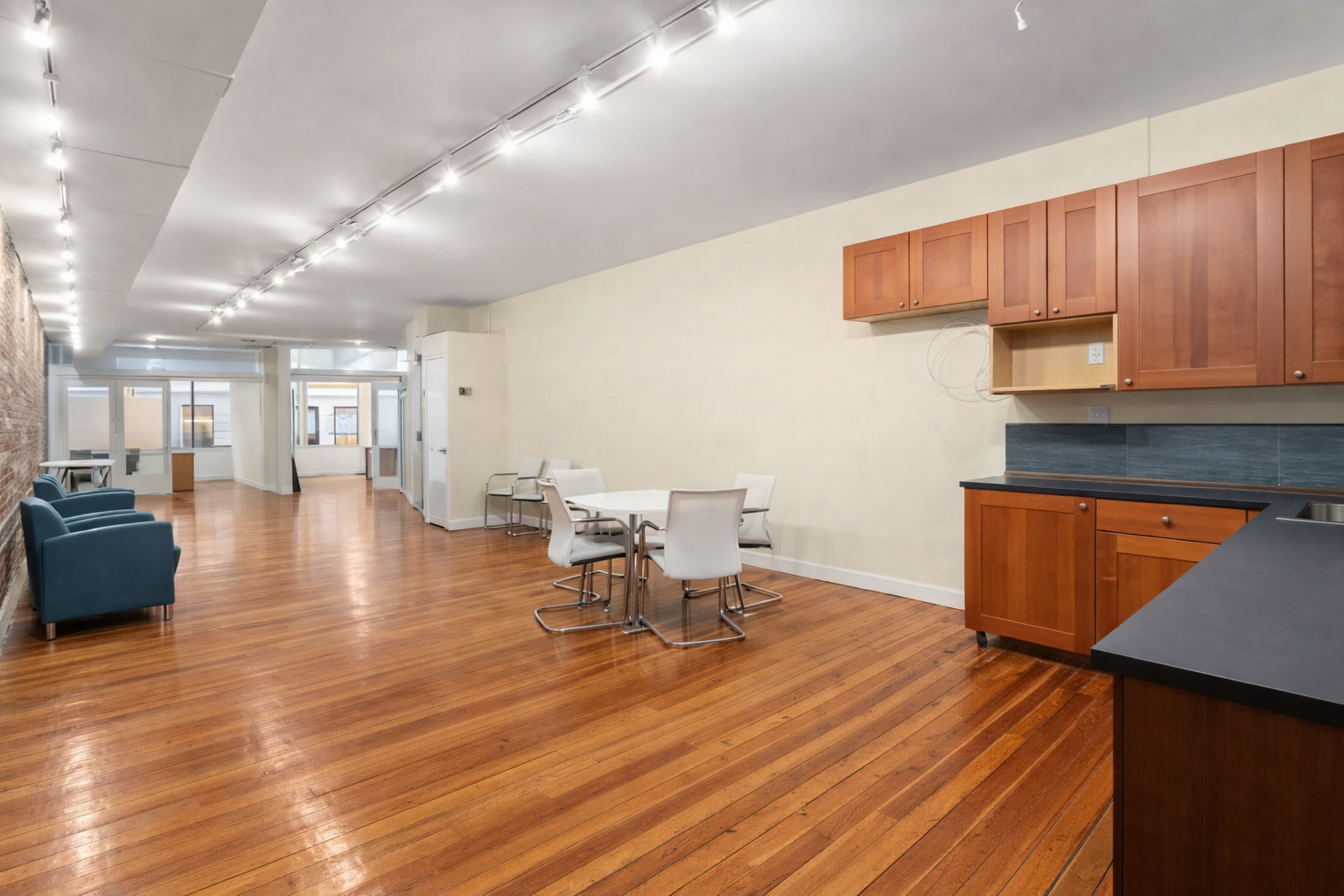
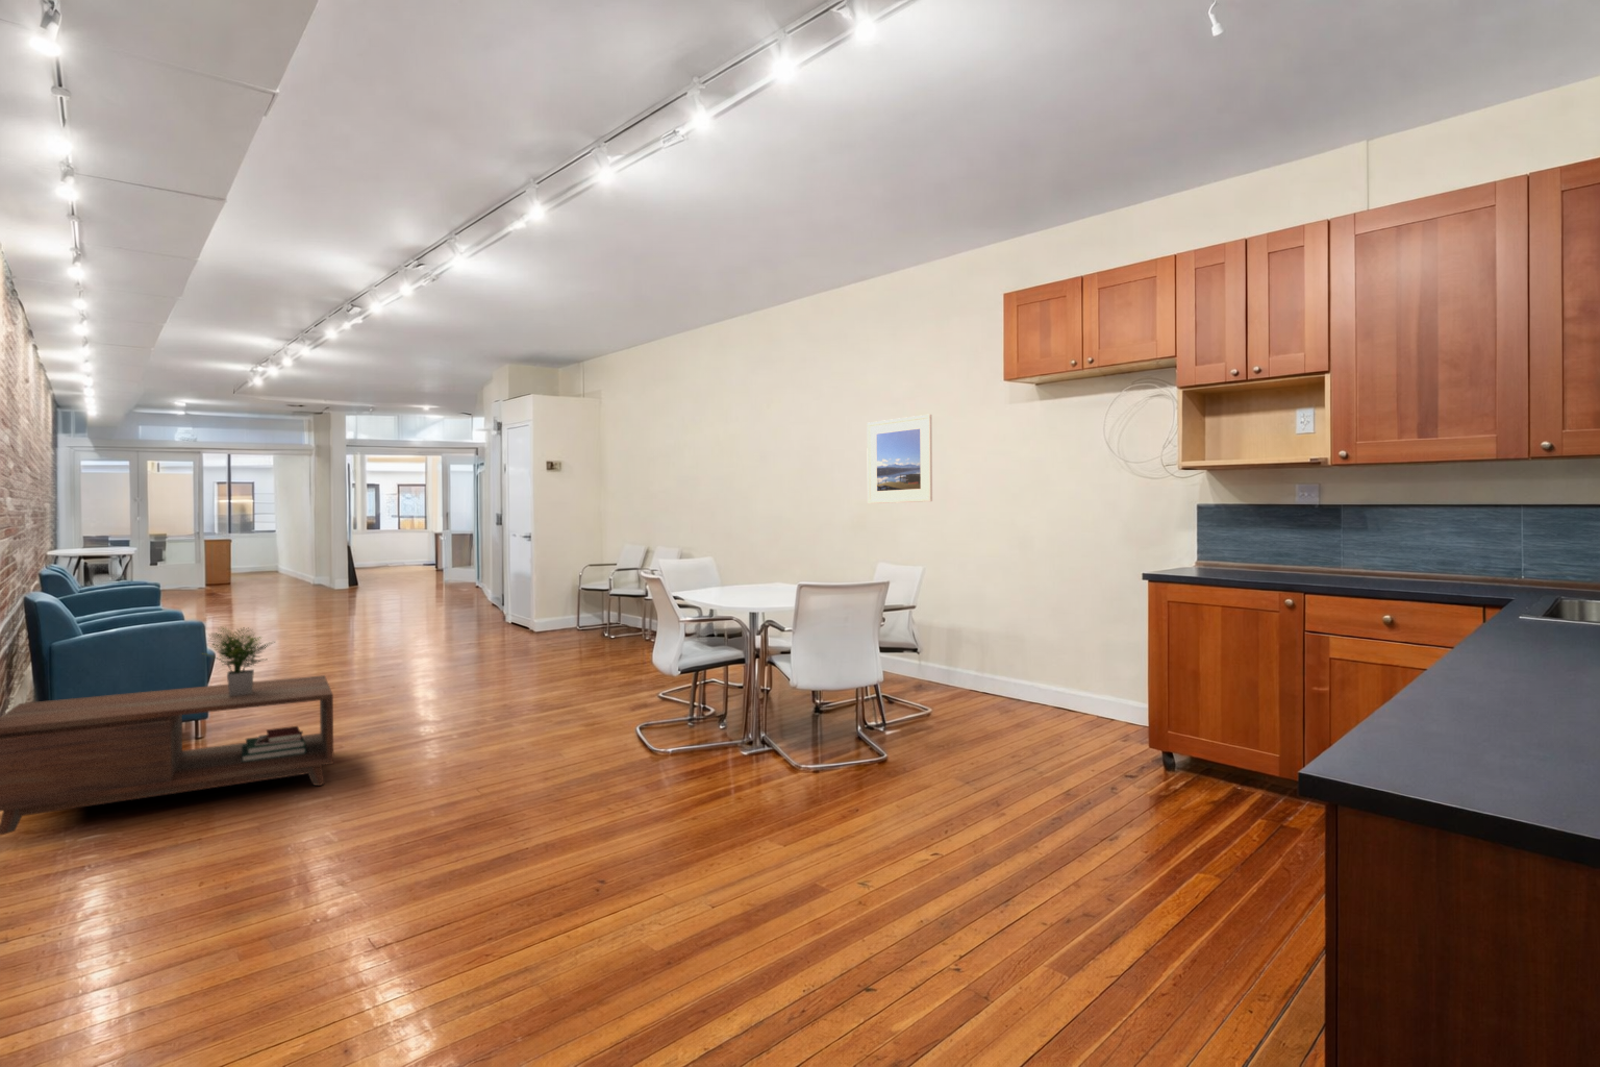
+ coffee table [0,625,335,836]
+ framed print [865,413,933,504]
